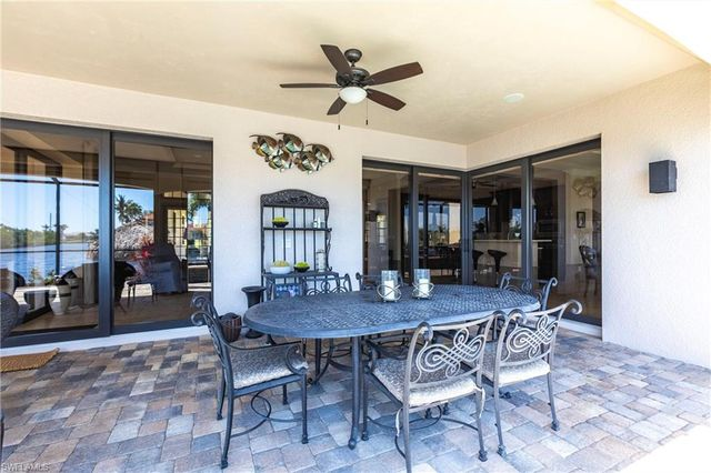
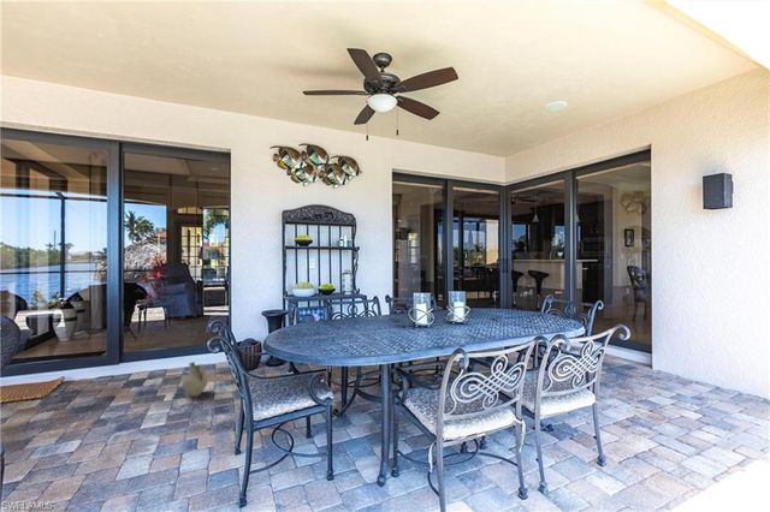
+ ceramic jug [180,361,209,398]
